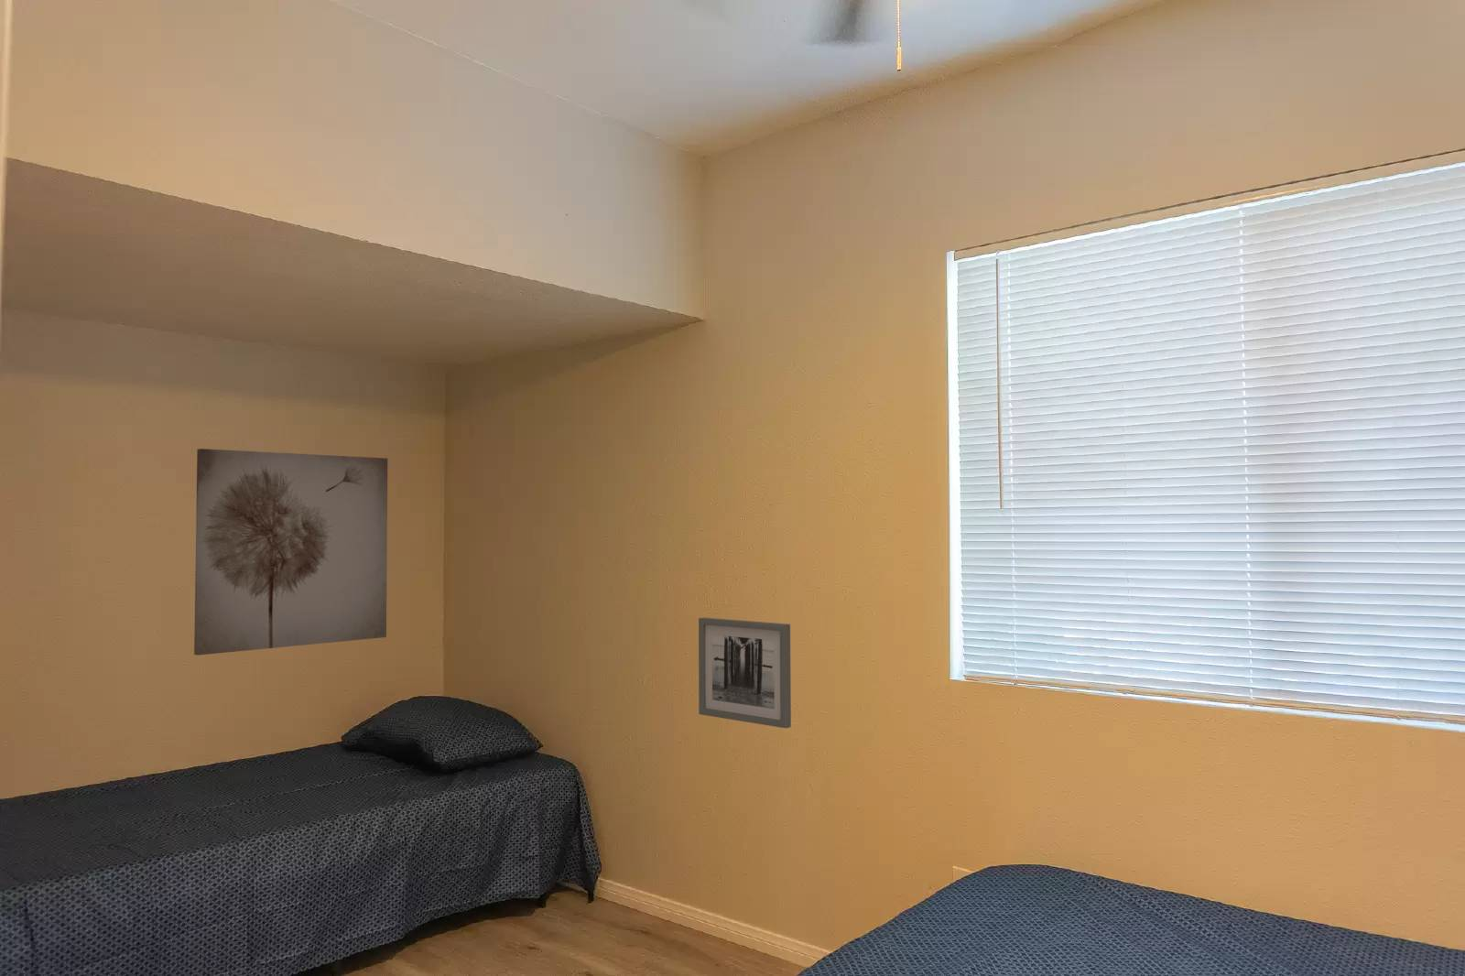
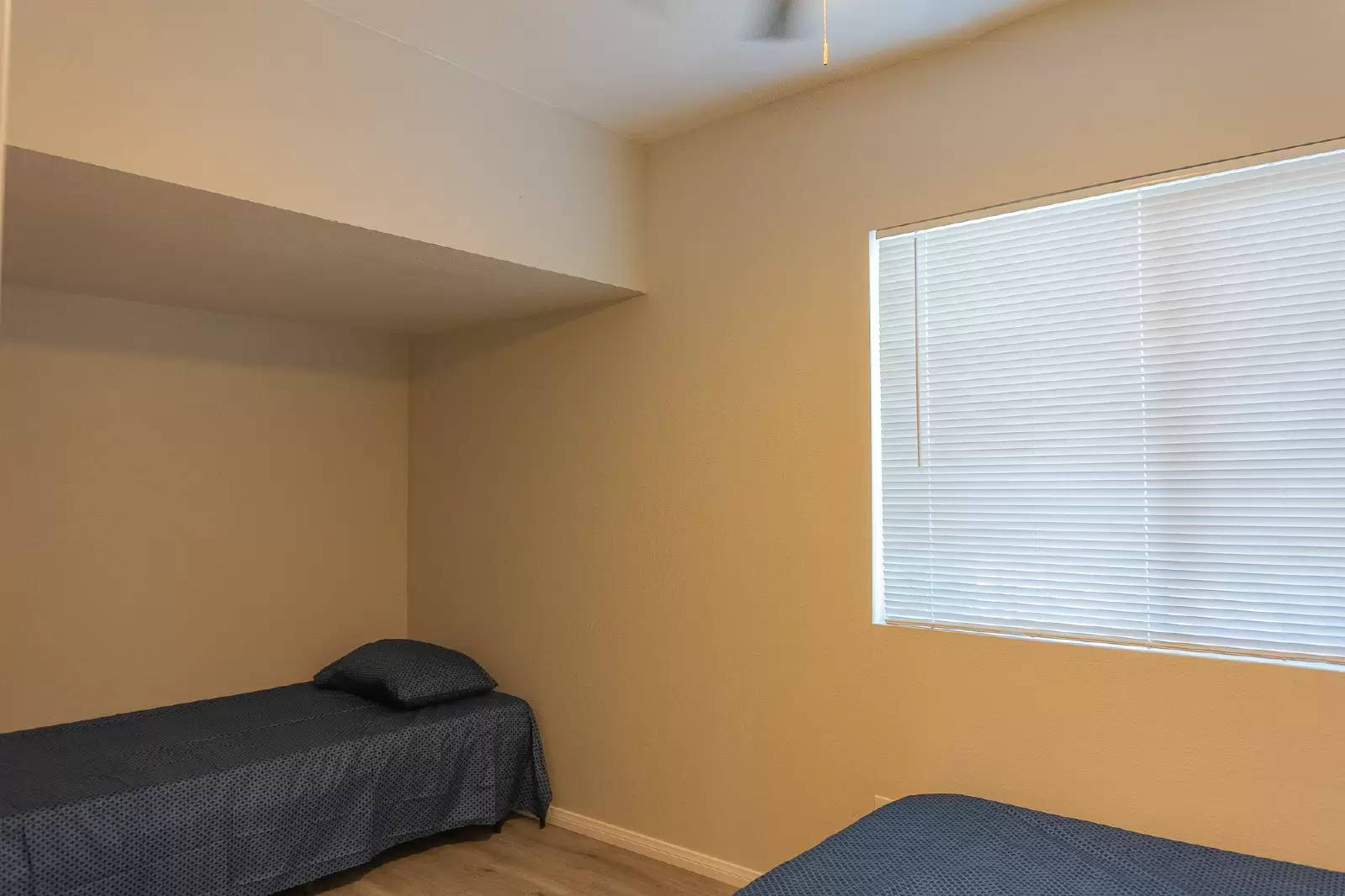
- wall art [193,448,388,657]
- wall art [698,618,792,729]
